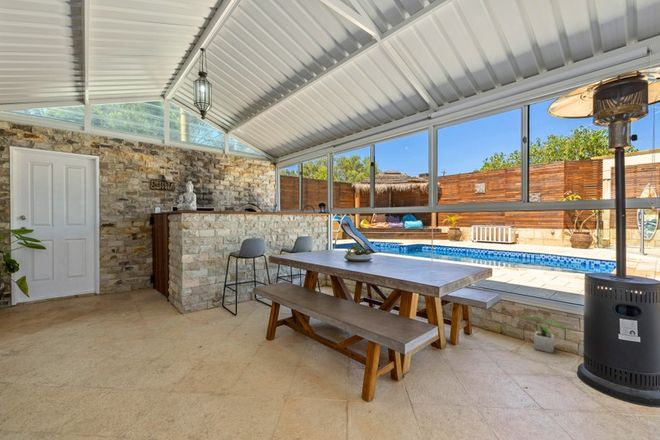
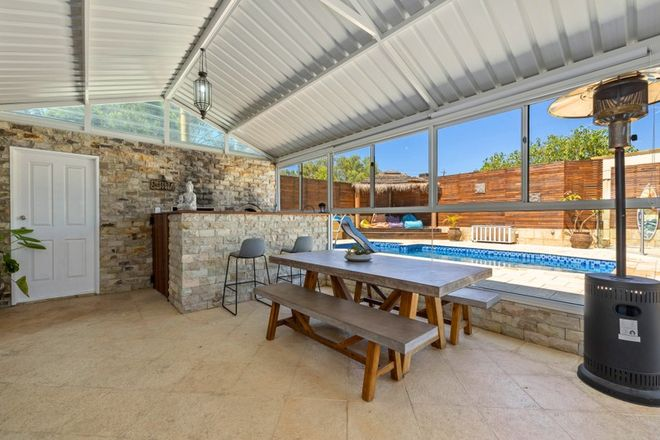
- potted plant [517,315,566,354]
